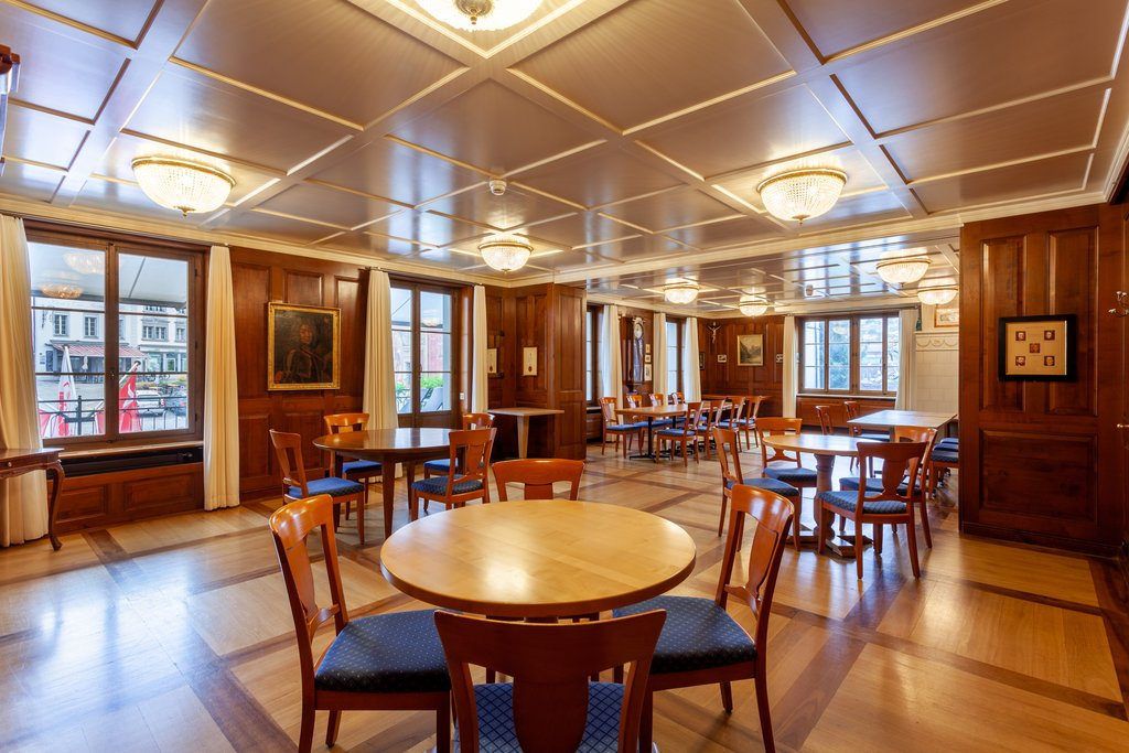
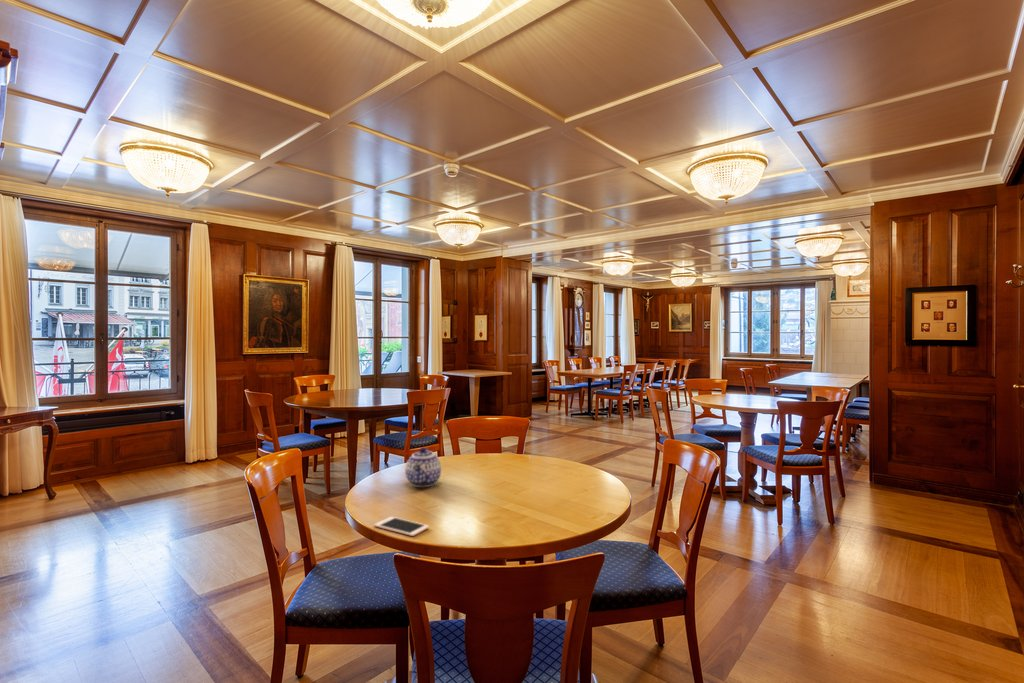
+ teapot [404,446,442,488]
+ cell phone [373,516,430,537]
